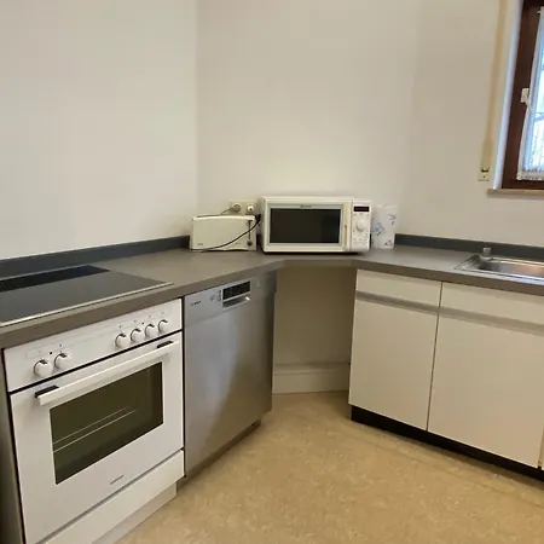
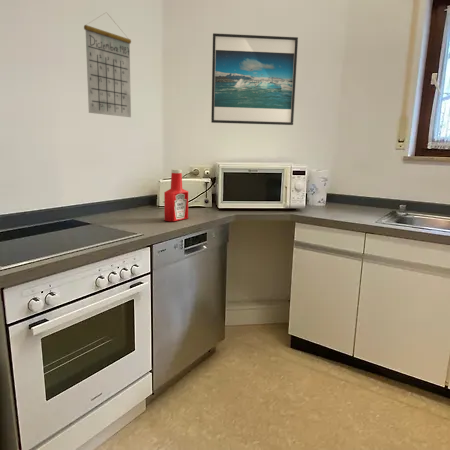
+ soap bottle [163,168,189,222]
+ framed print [210,32,299,126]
+ calendar [83,11,132,118]
